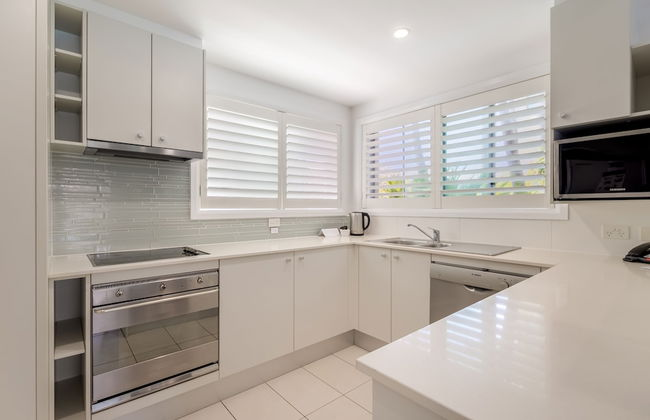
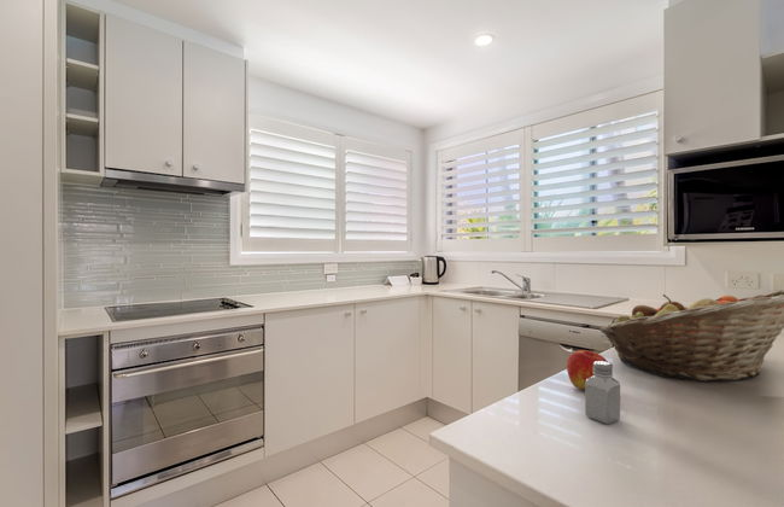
+ apple [566,349,609,391]
+ saltshaker [584,361,621,425]
+ fruit basket [599,289,784,383]
